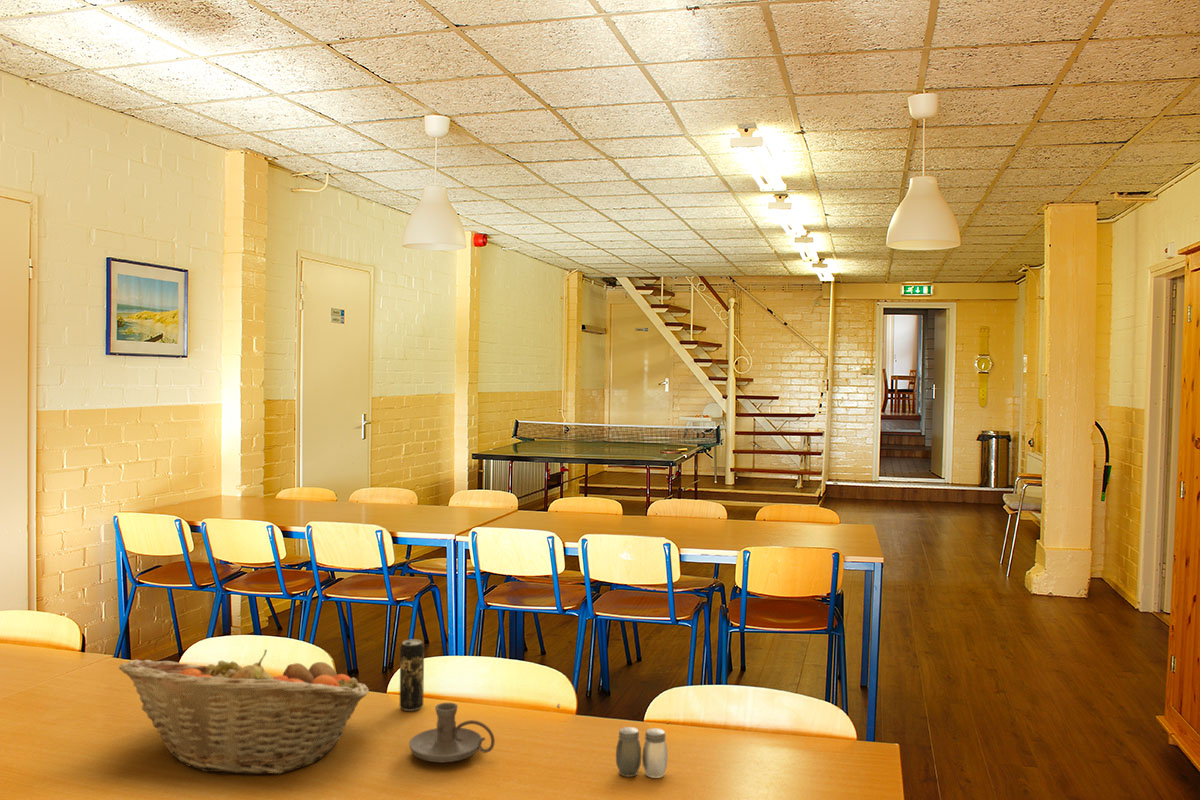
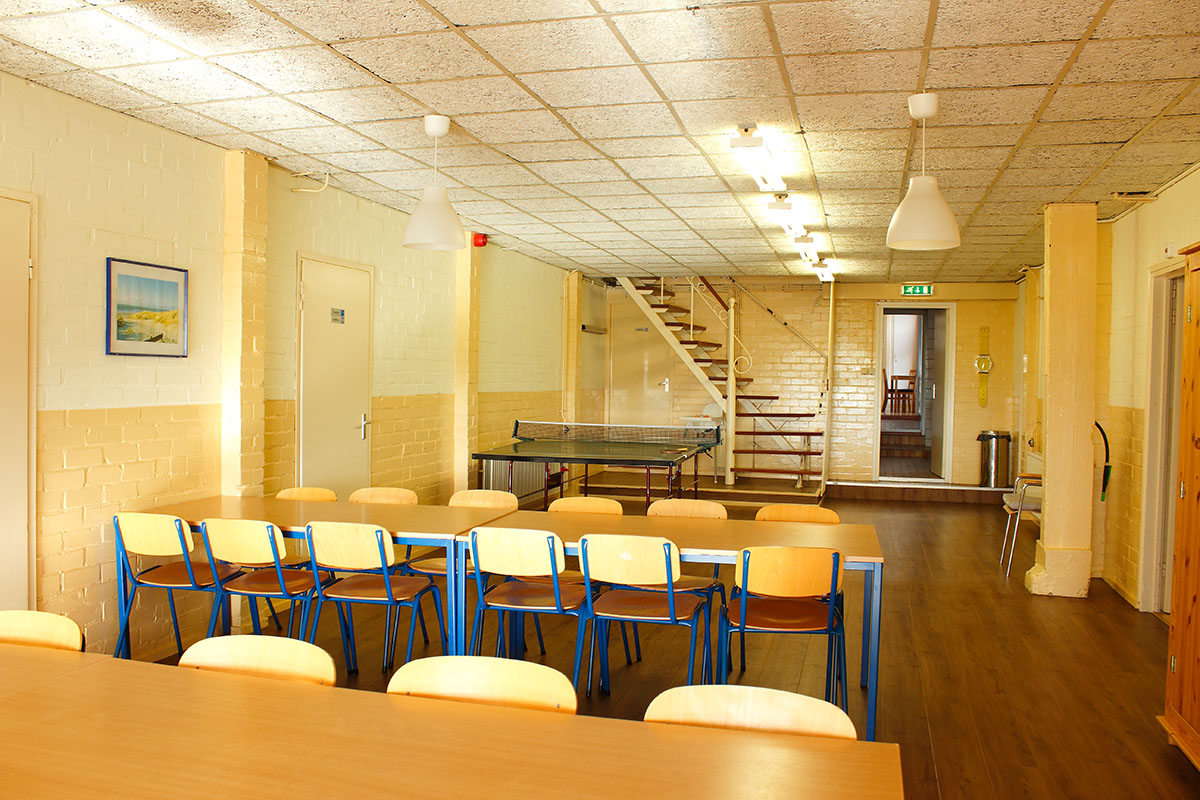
- candle holder [408,702,496,763]
- fruit basket [118,649,370,775]
- beverage can [399,638,425,712]
- salt and pepper shaker [615,726,669,779]
